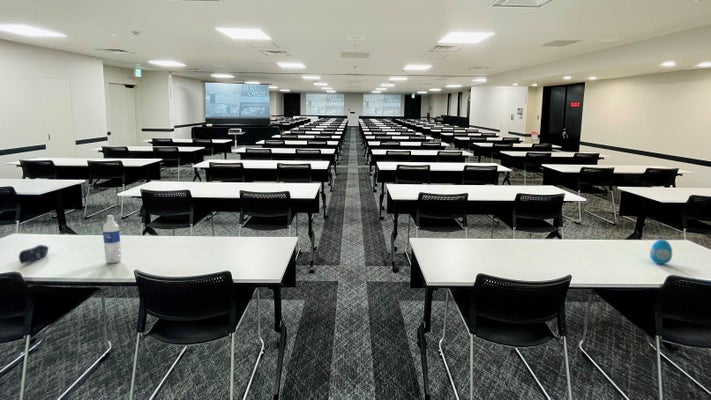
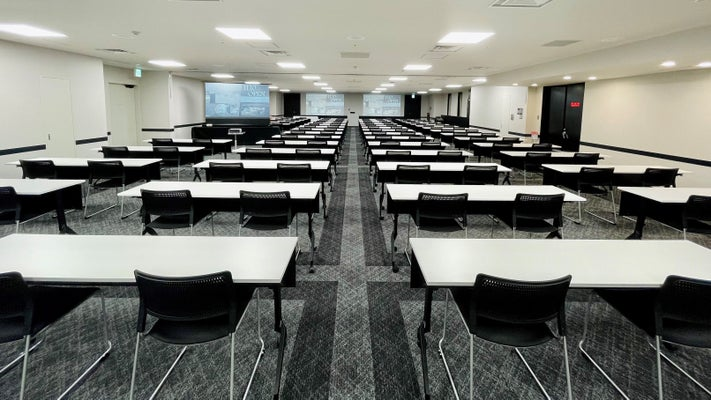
- water bottle [102,214,122,265]
- pencil case [18,244,50,265]
- decorative egg [649,239,673,265]
